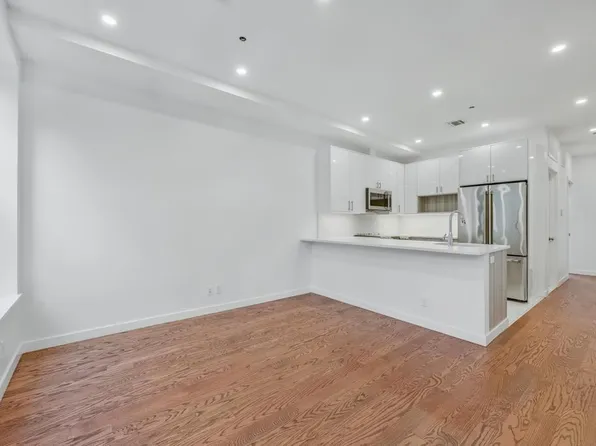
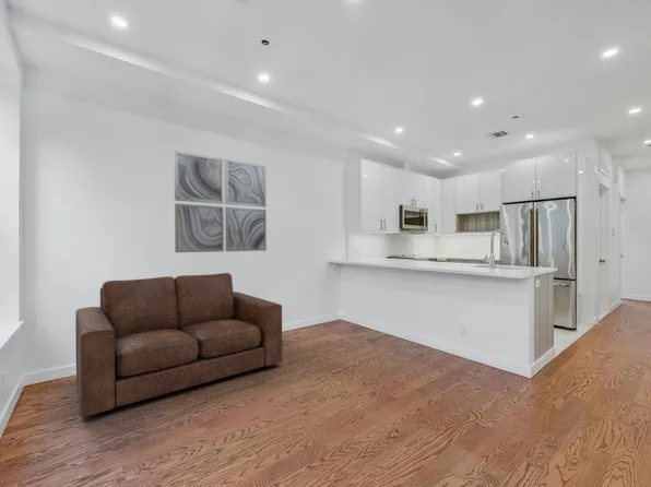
+ sofa [74,272,283,418]
+ wall art [174,150,268,253]
